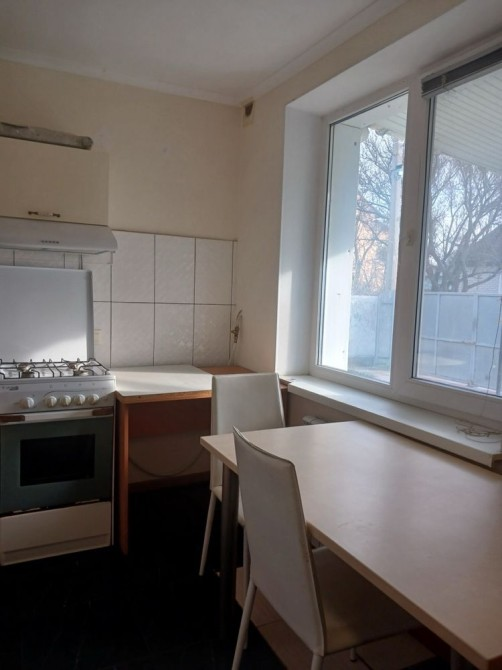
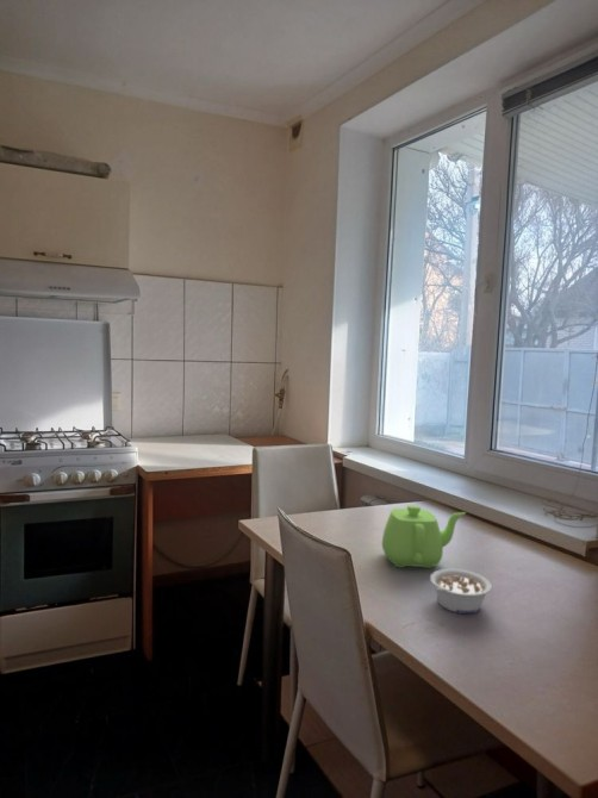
+ legume [429,568,493,615]
+ teapot [381,504,467,569]
